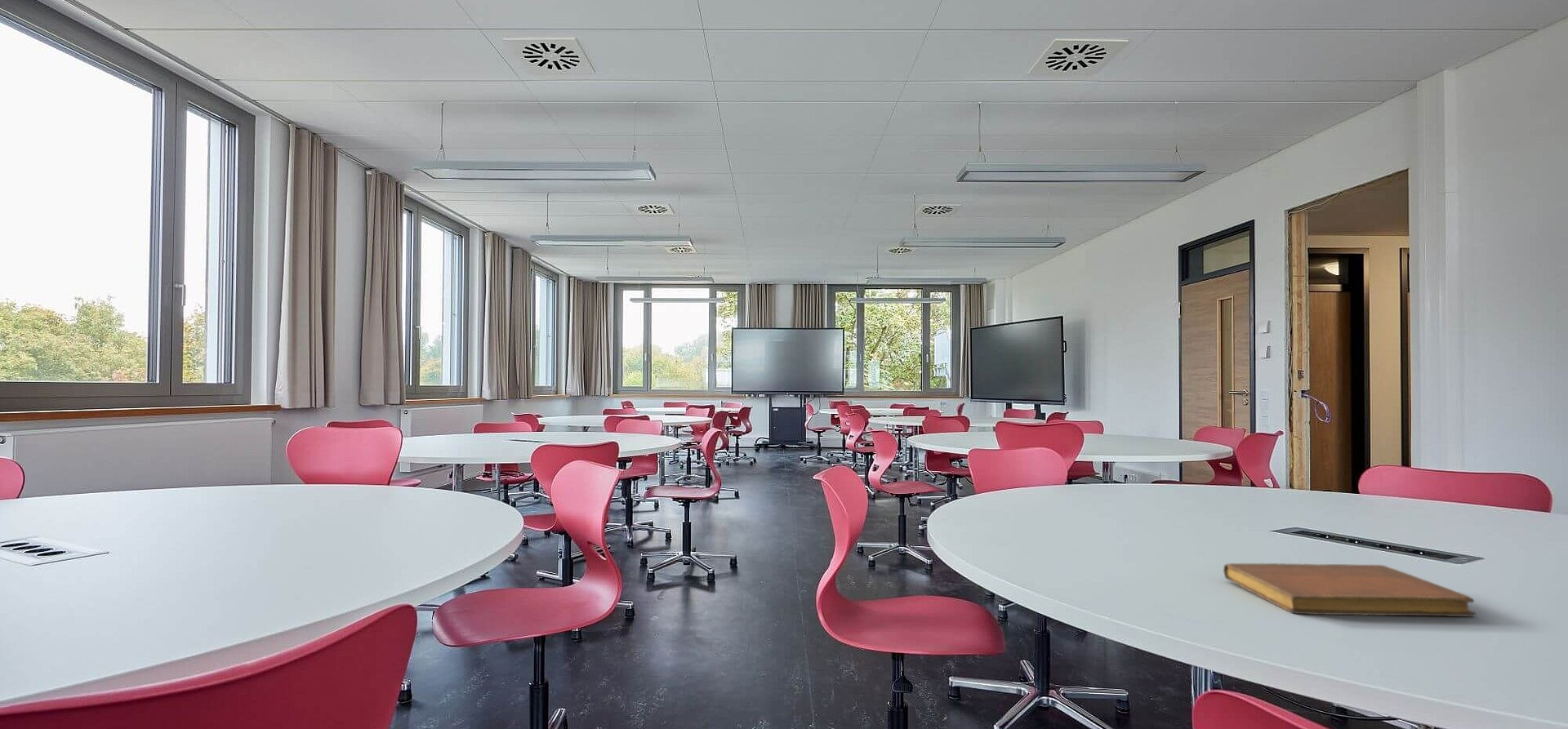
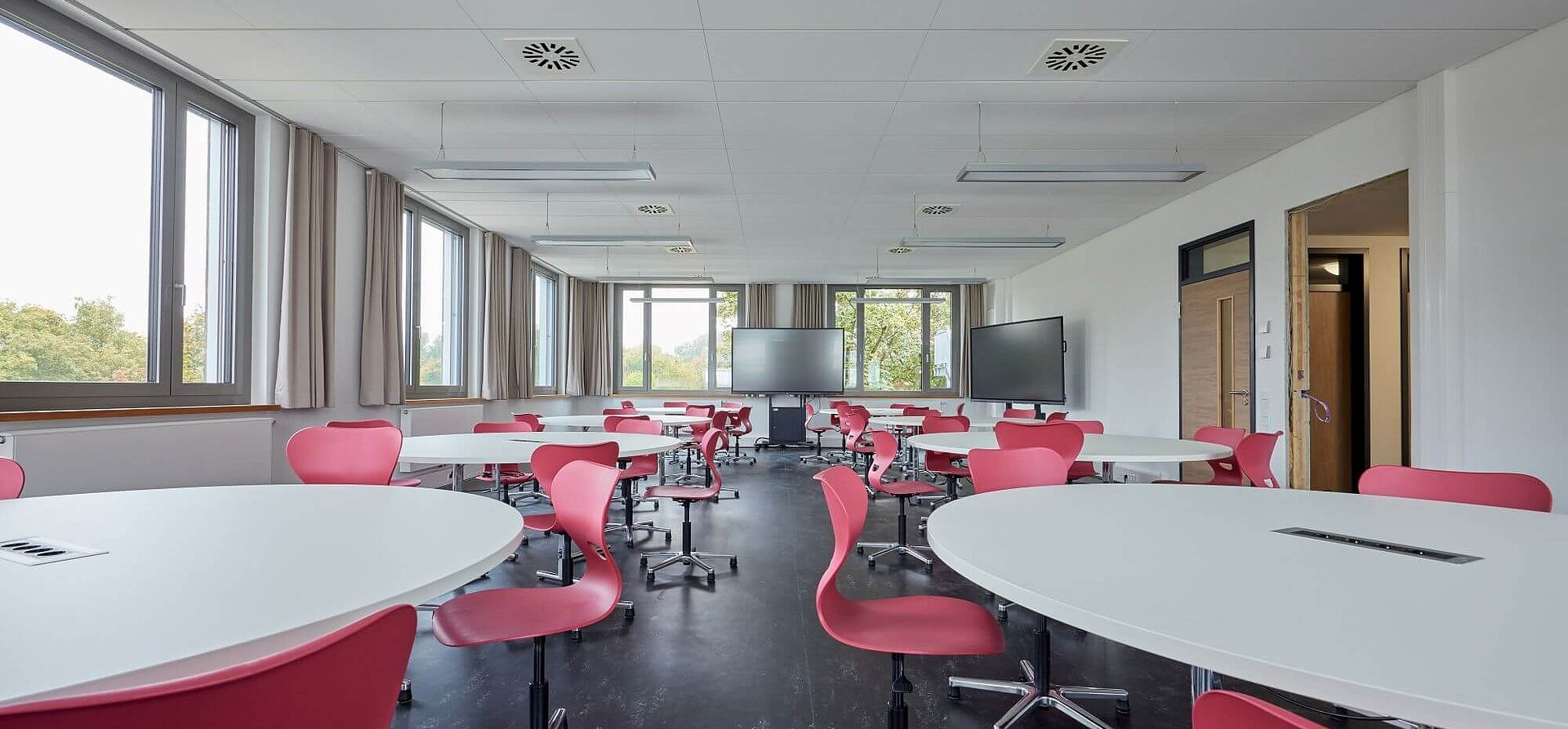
- notebook [1223,562,1477,617]
